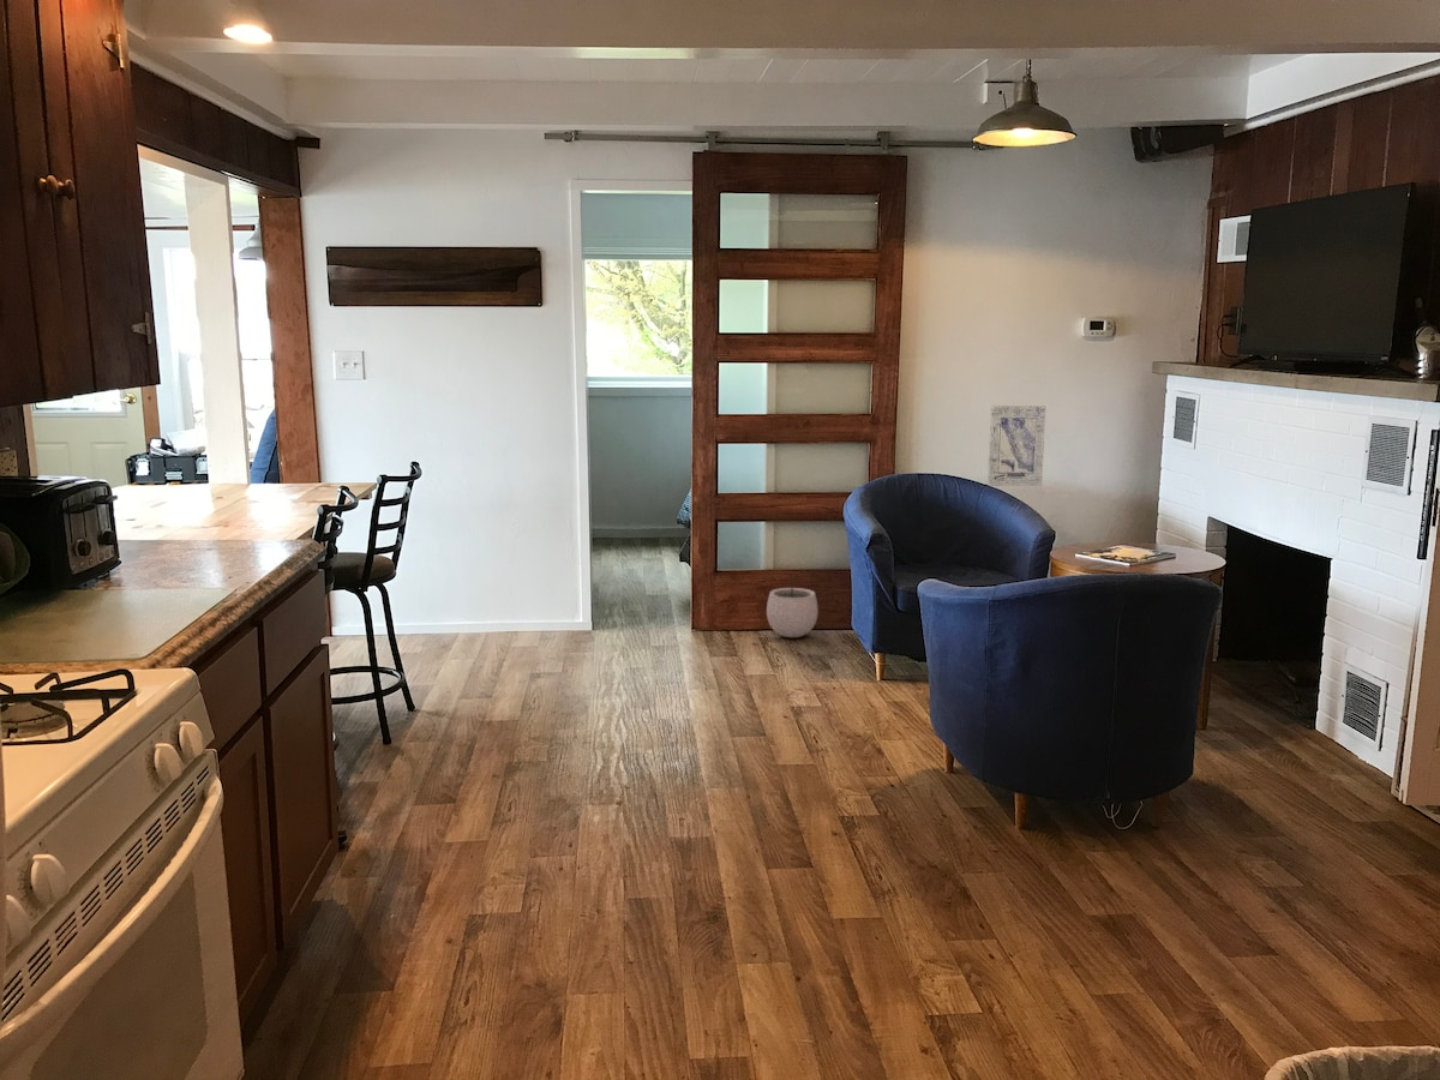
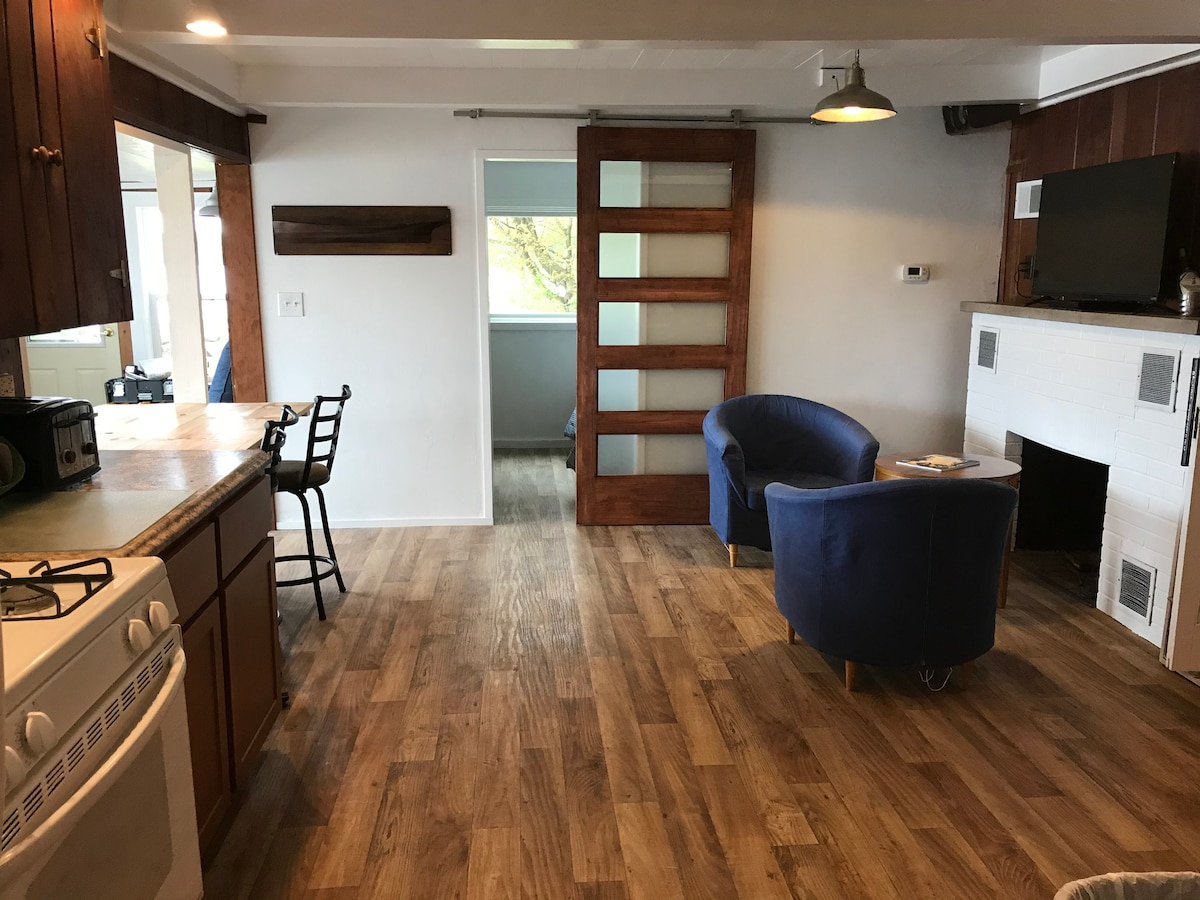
- plant pot [766,572,820,638]
- wall art [986,404,1048,487]
